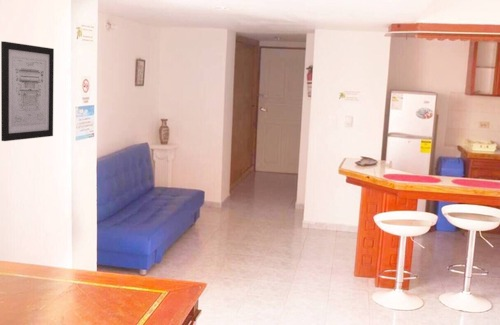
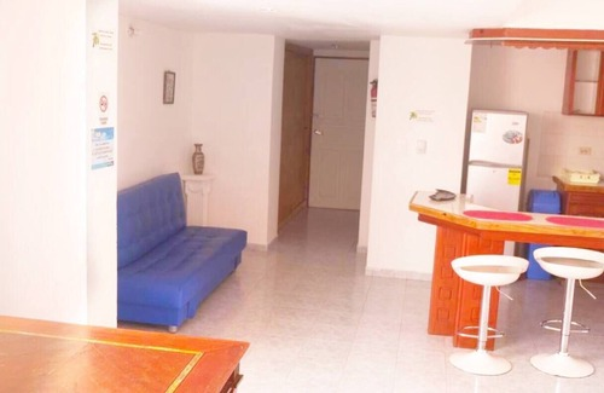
- wall art [0,41,55,142]
